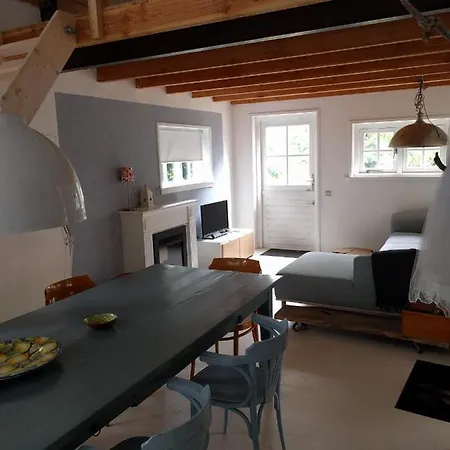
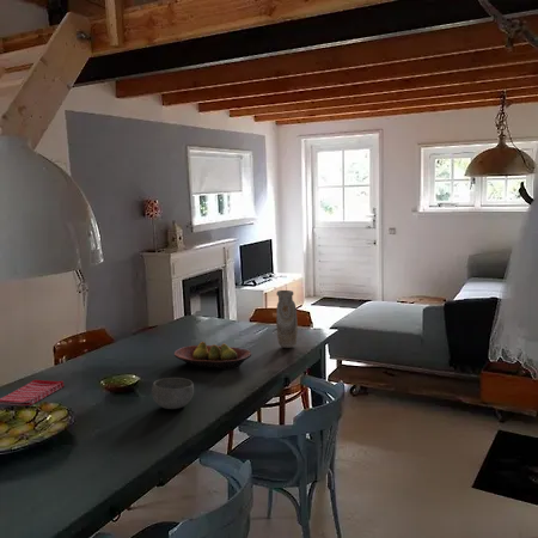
+ vase [275,289,299,349]
+ fruit bowl [173,341,253,371]
+ dish towel [0,379,65,406]
+ bowl [151,377,195,410]
